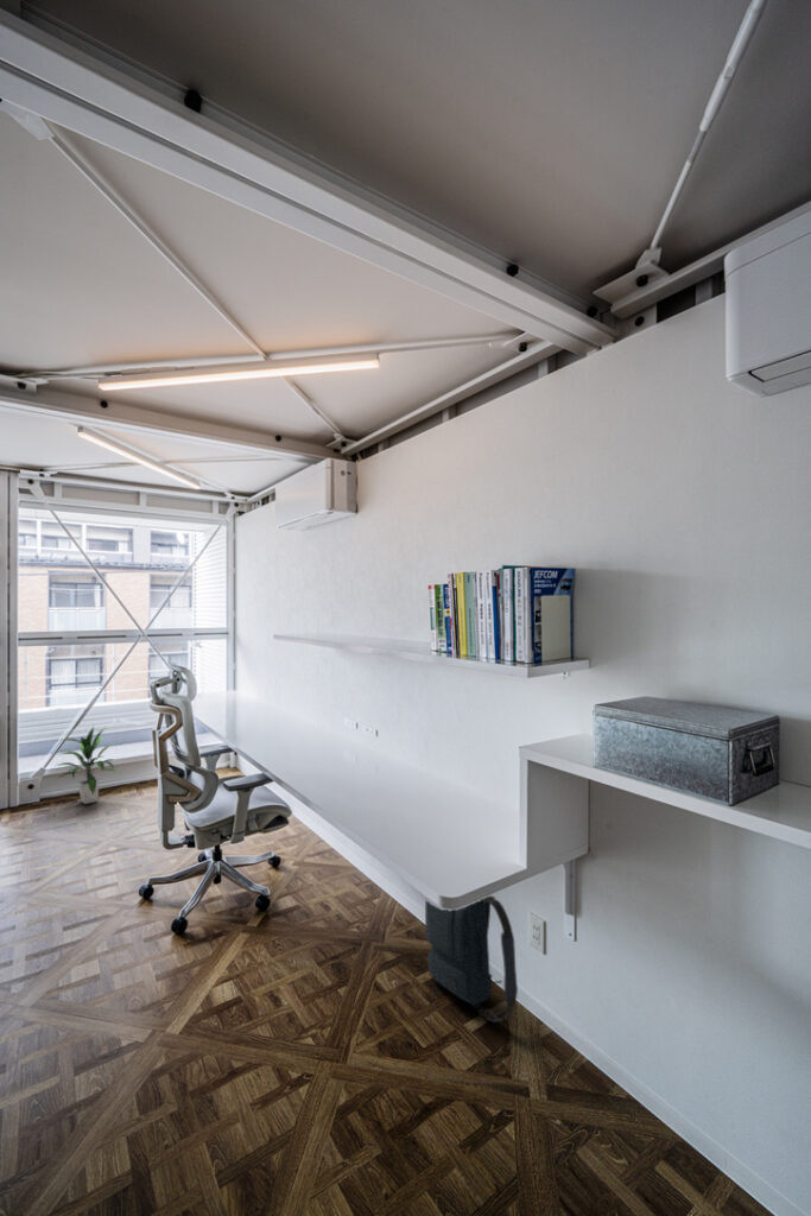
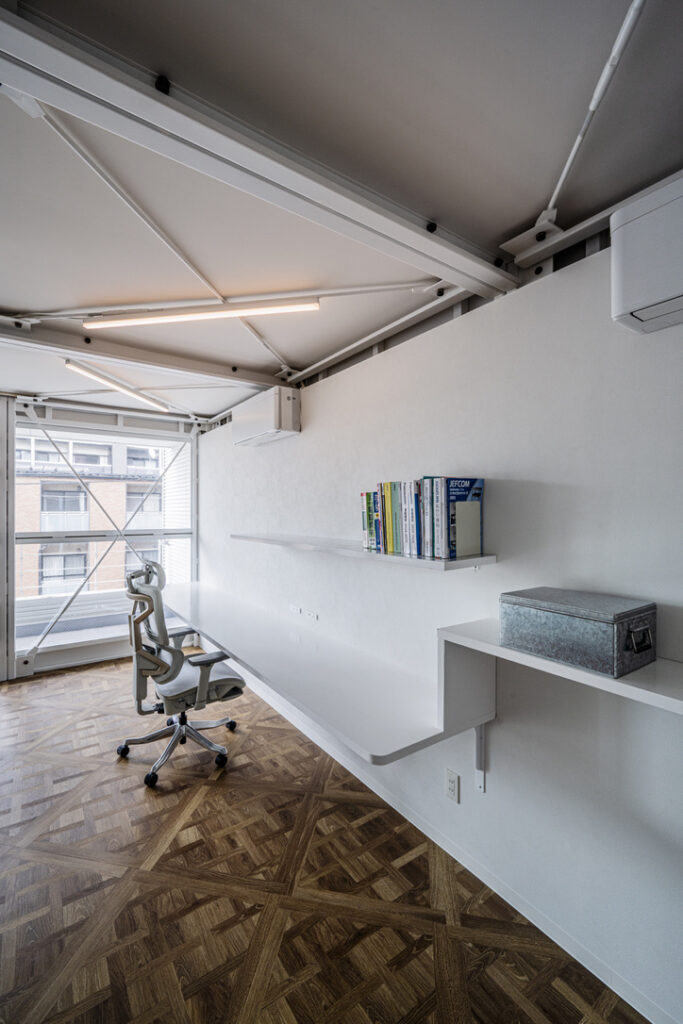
- indoor plant [51,726,118,805]
- backpack [424,894,519,1024]
